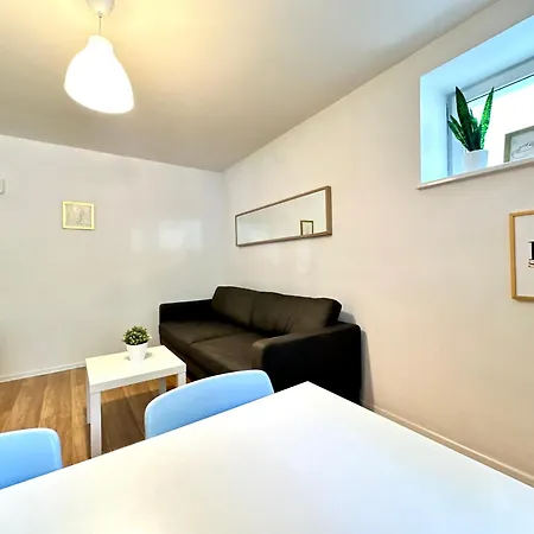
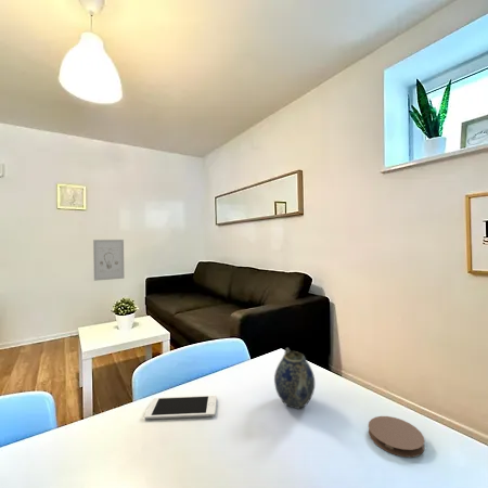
+ cell phone [143,395,218,420]
+ coaster [368,415,426,458]
+ teapot [273,347,316,410]
+ wall art [92,239,125,282]
